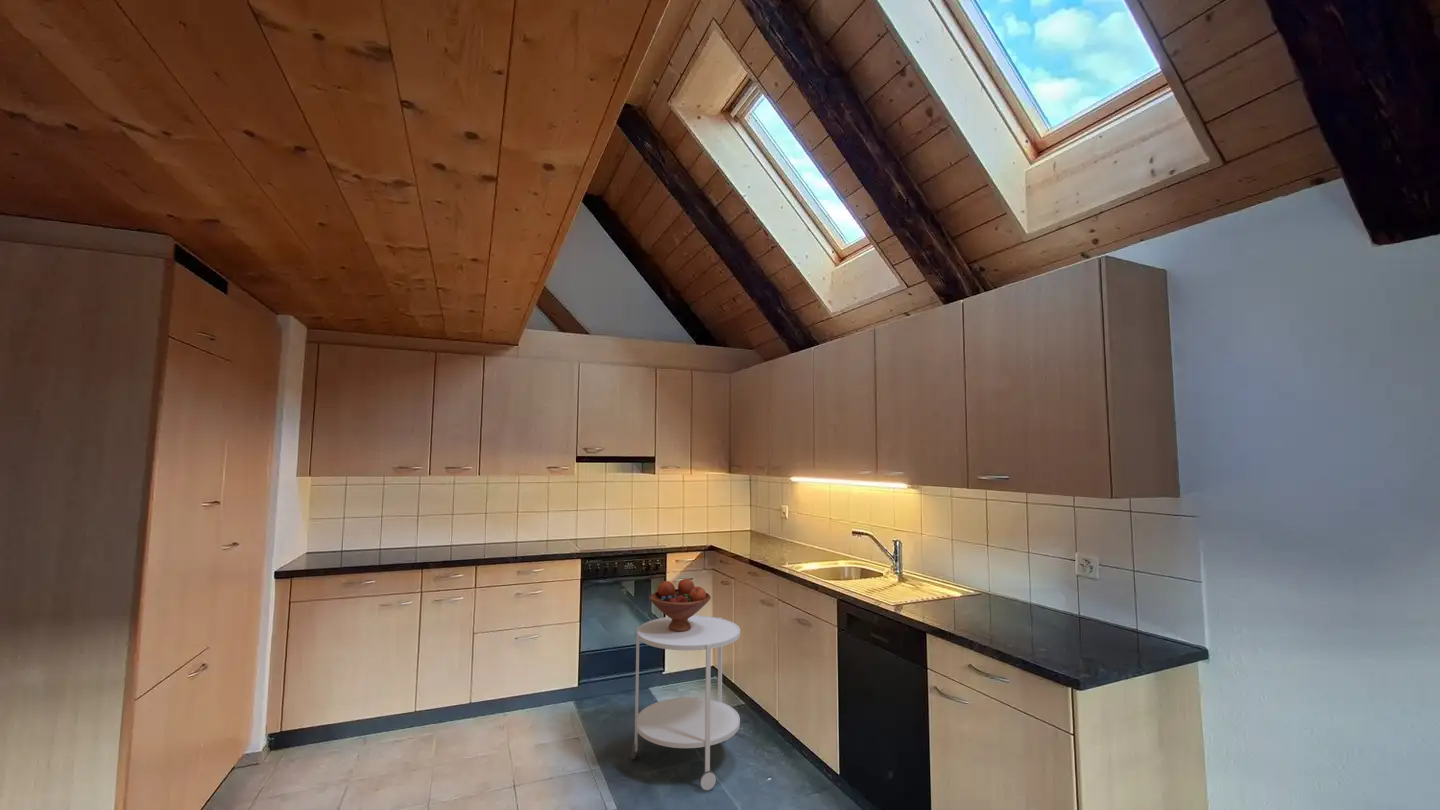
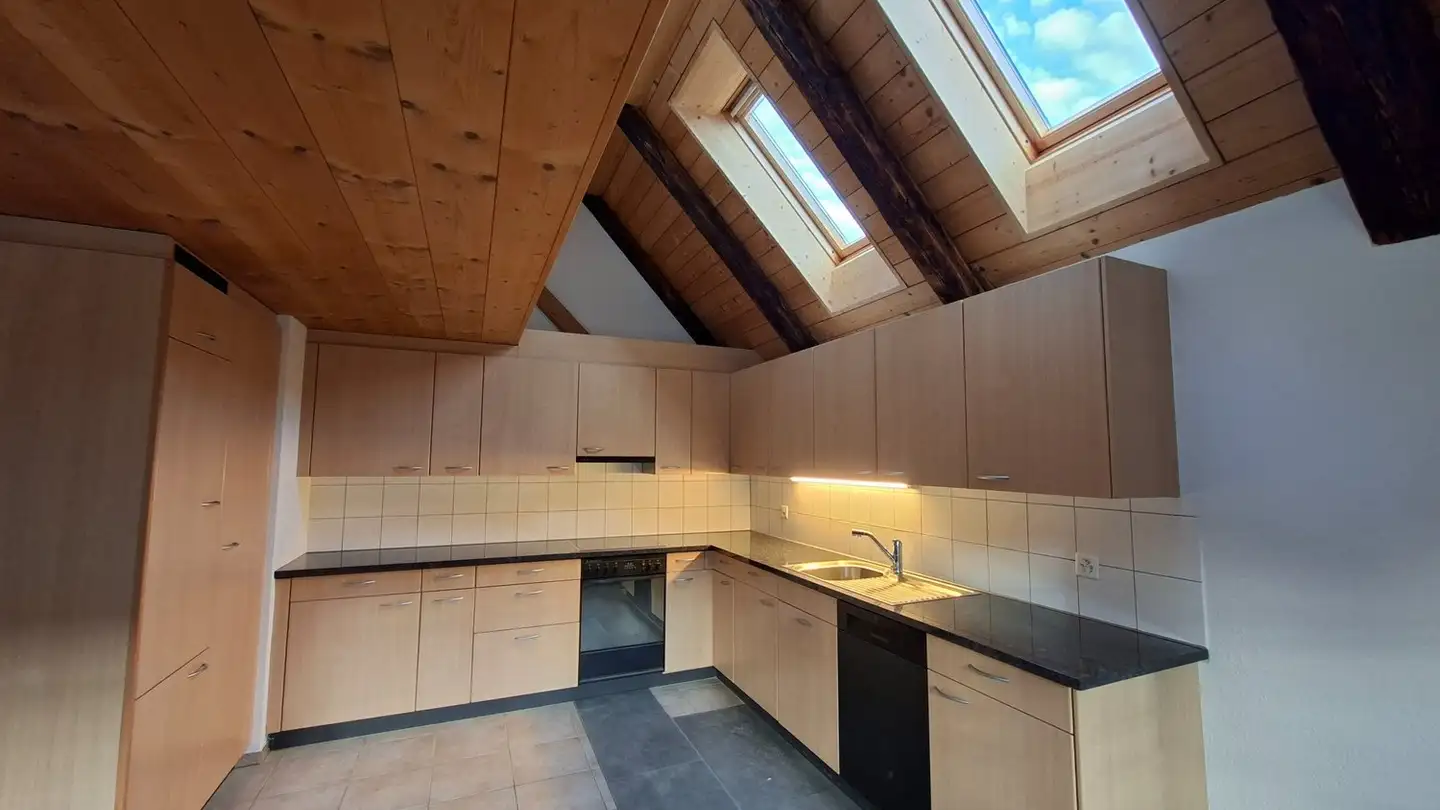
- side table [630,615,741,792]
- fruit bowl [648,578,711,632]
